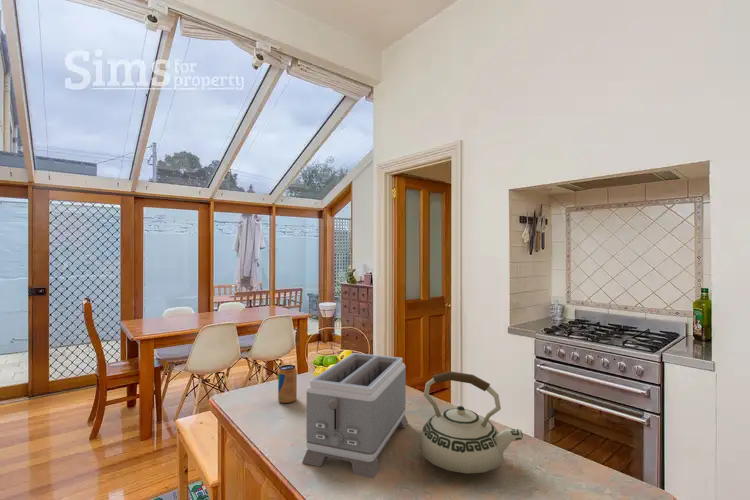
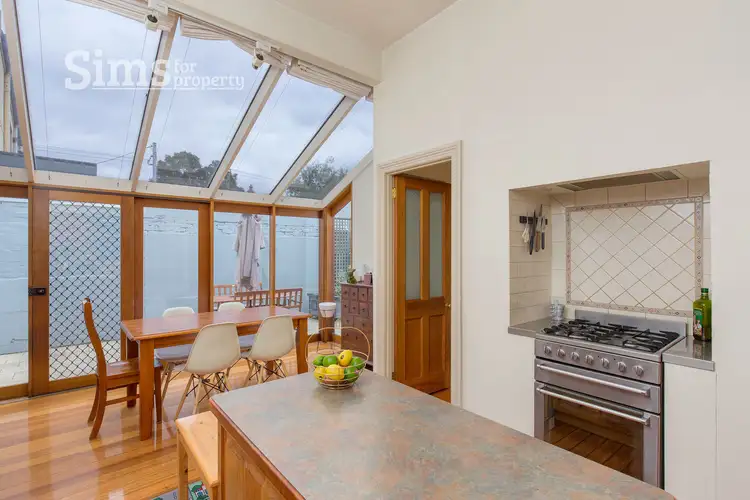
- teakettle [418,370,524,474]
- toaster [301,352,409,479]
- beverage can [277,364,298,404]
